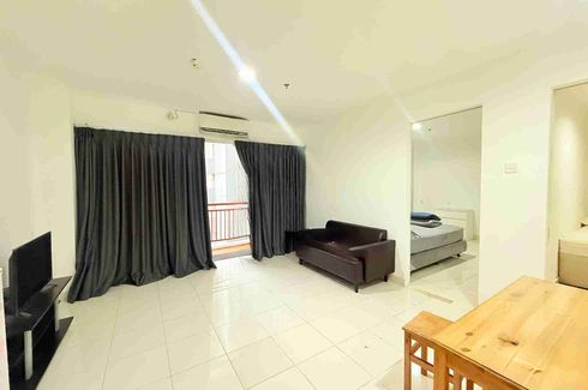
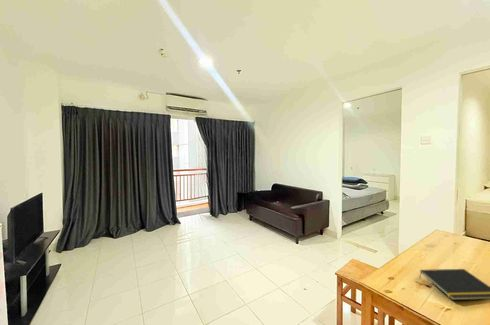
+ notepad [418,268,490,301]
